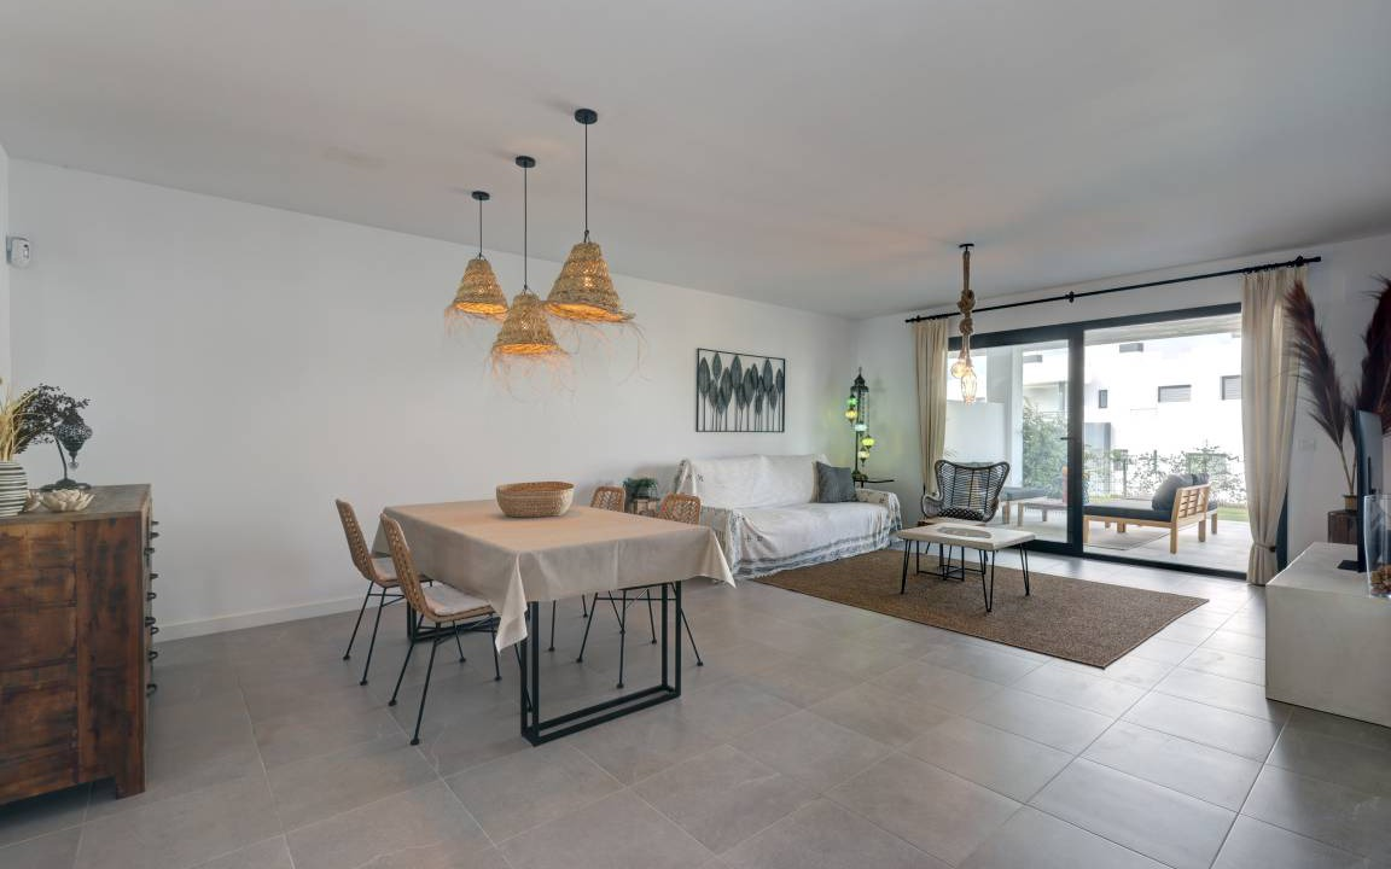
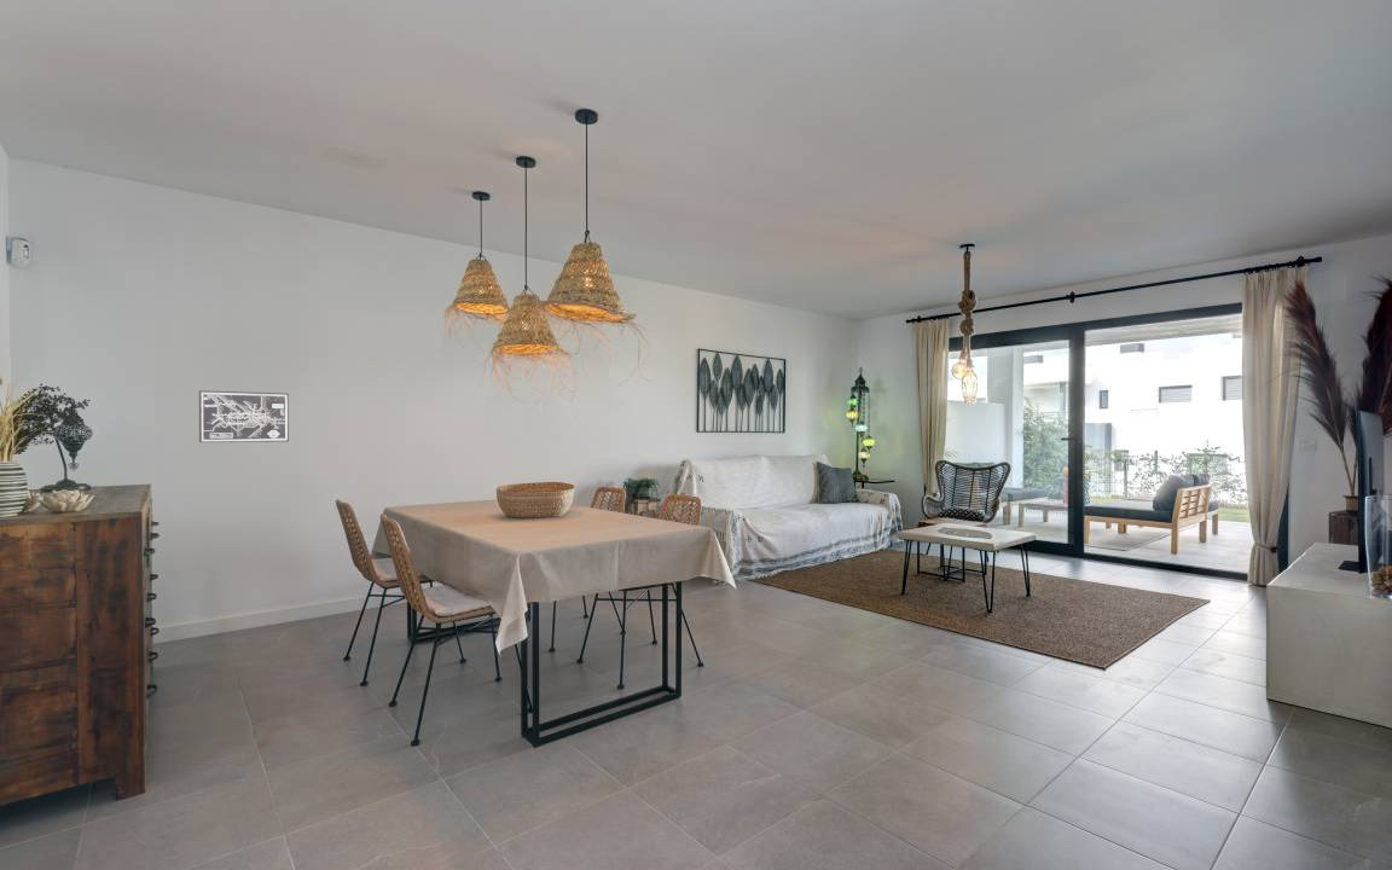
+ wall art [198,389,290,443]
